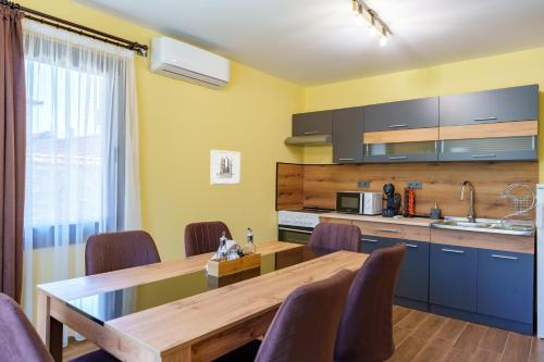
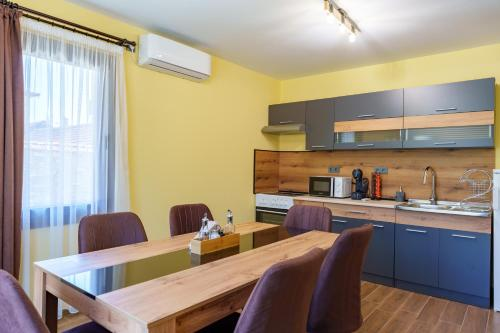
- wall art [209,149,242,186]
